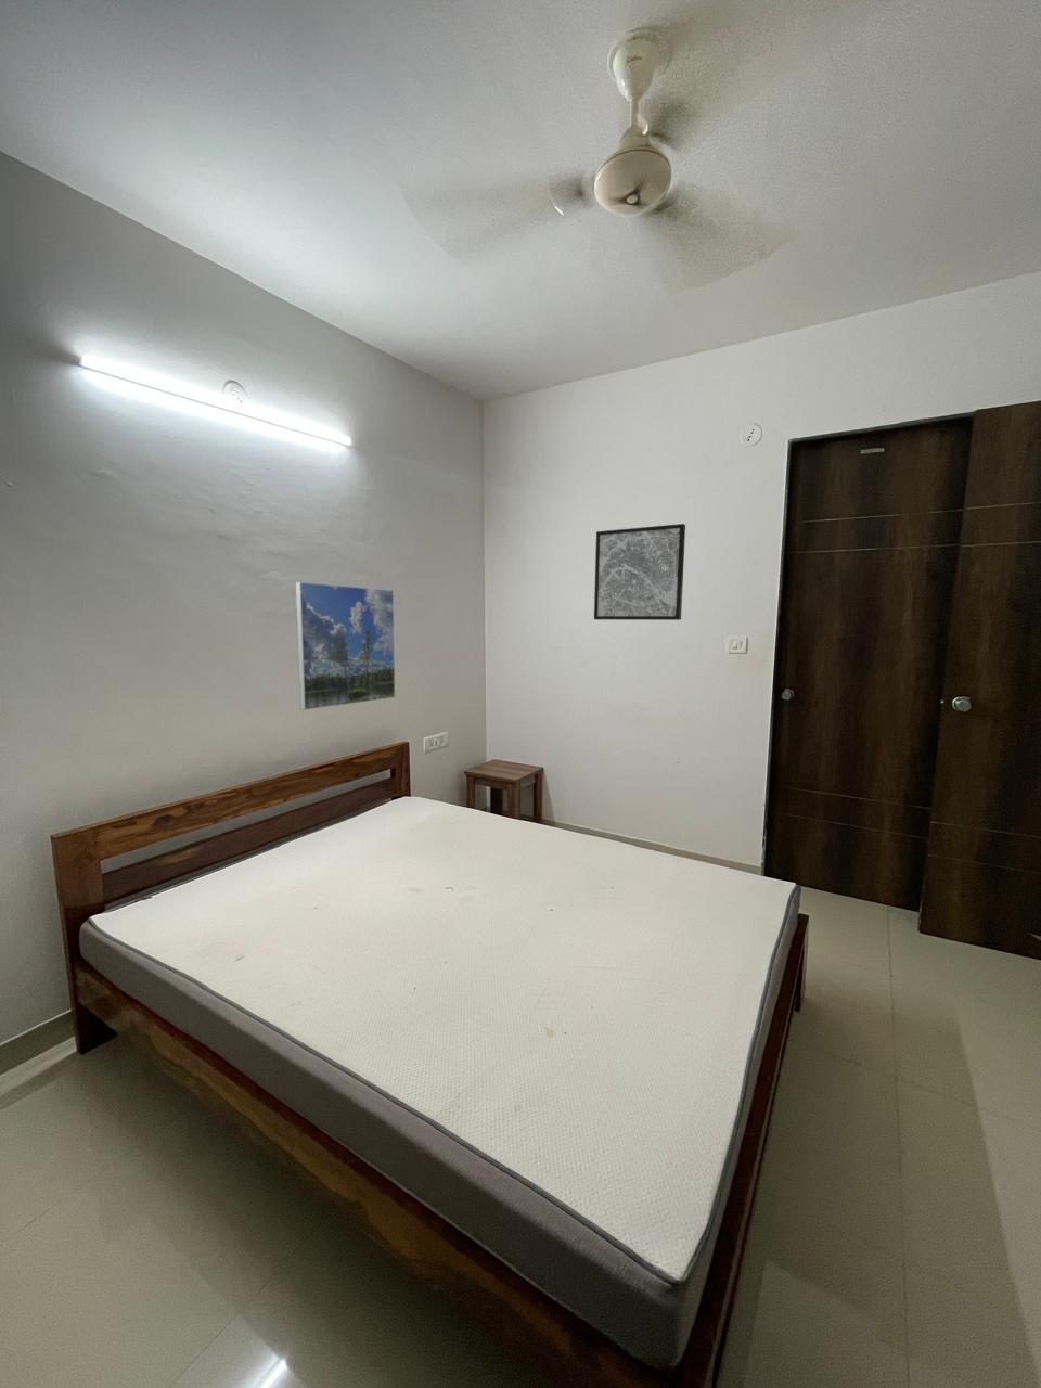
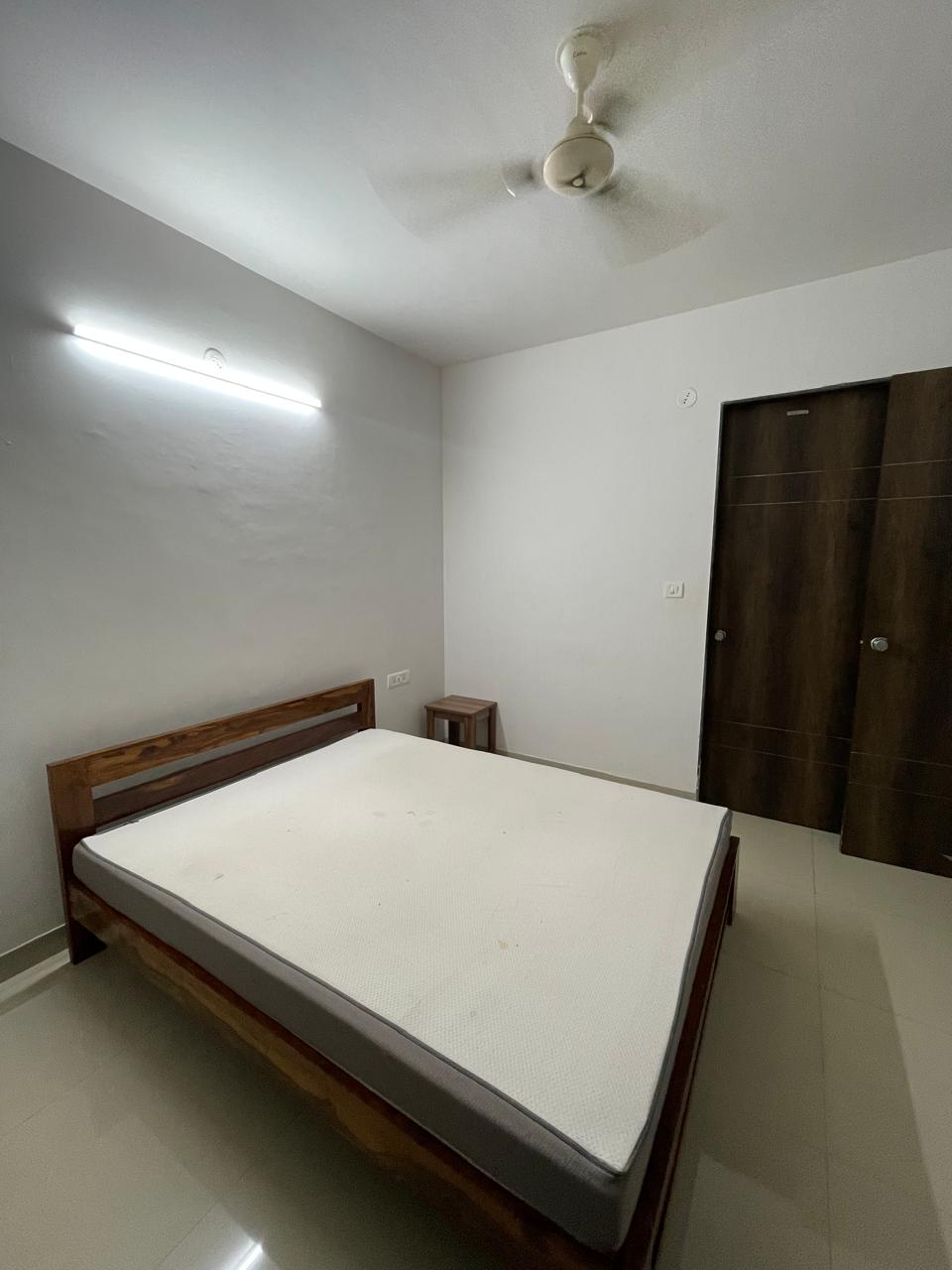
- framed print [295,581,397,711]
- wall art [593,522,687,622]
